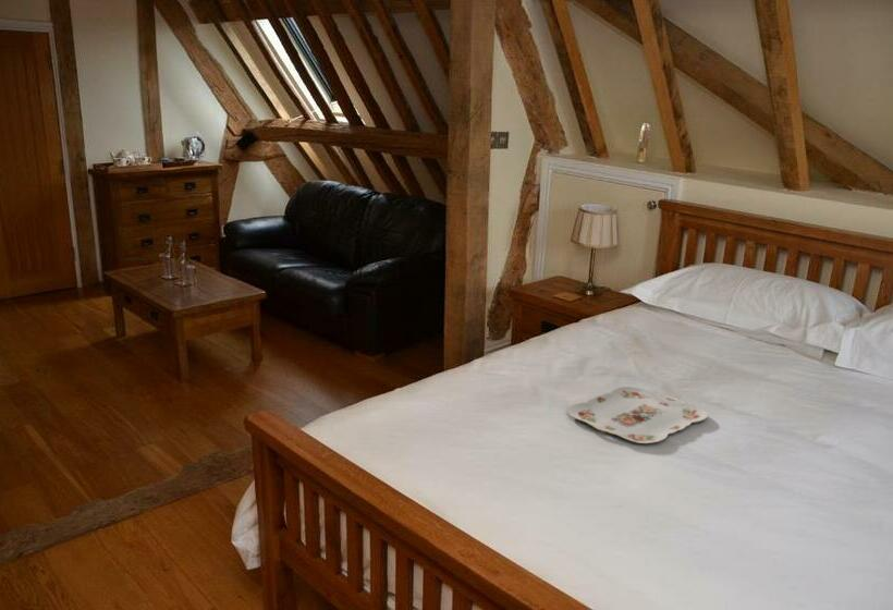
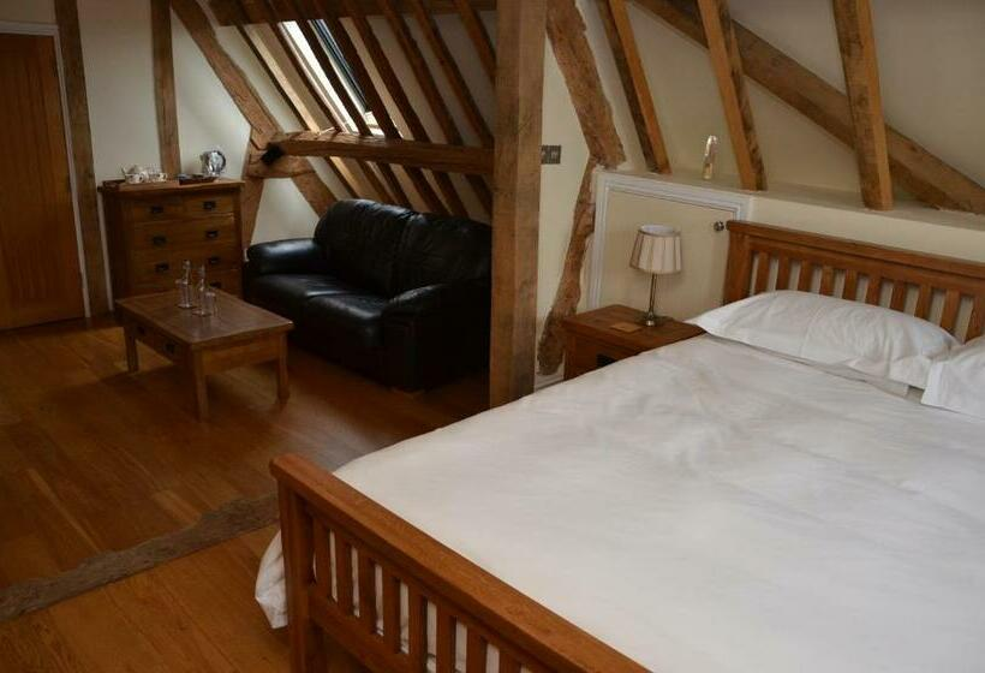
- serving tray [567,386,709,444]
